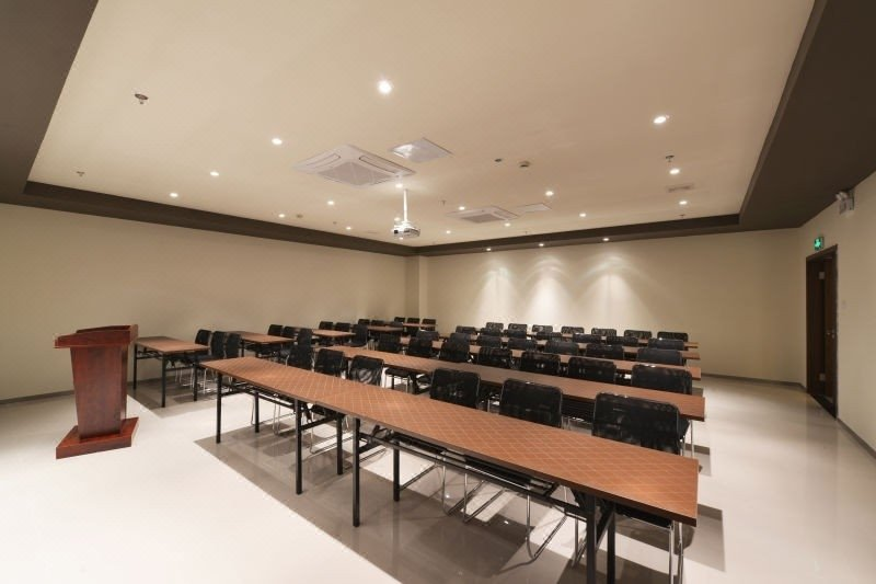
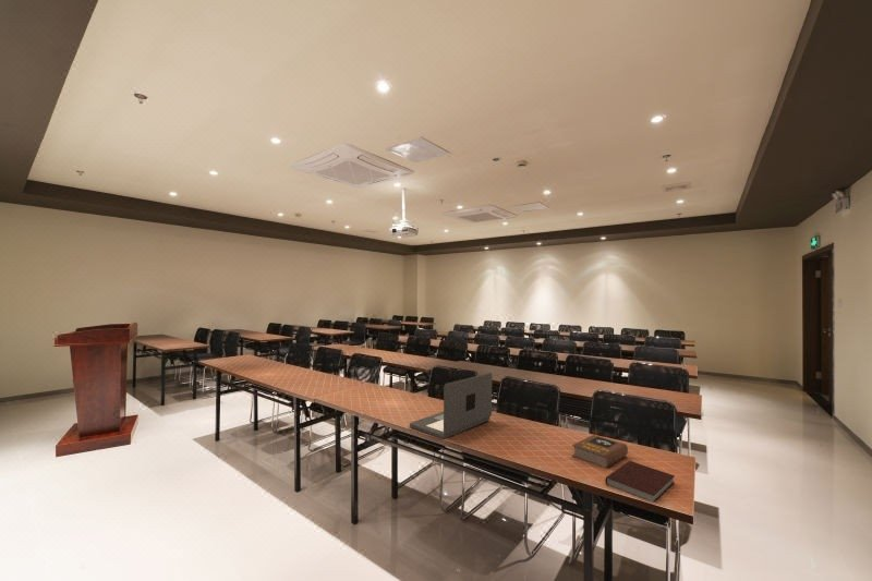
+ laptop [409,372,493,440]
+ notebook [604,460,676,503]
+ book [571,434,629,469]
